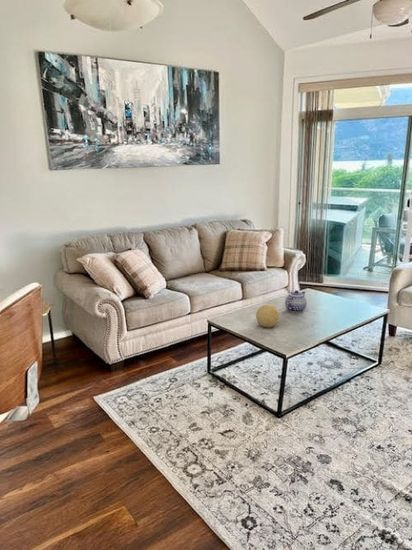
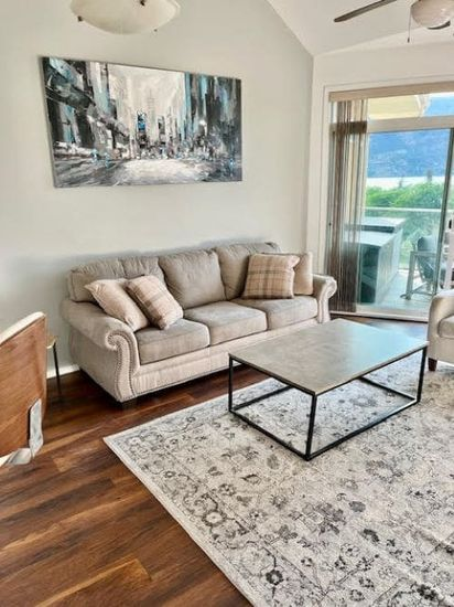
- decorative ball [255,304,280,328]
- teapot [284,289,308,313]
